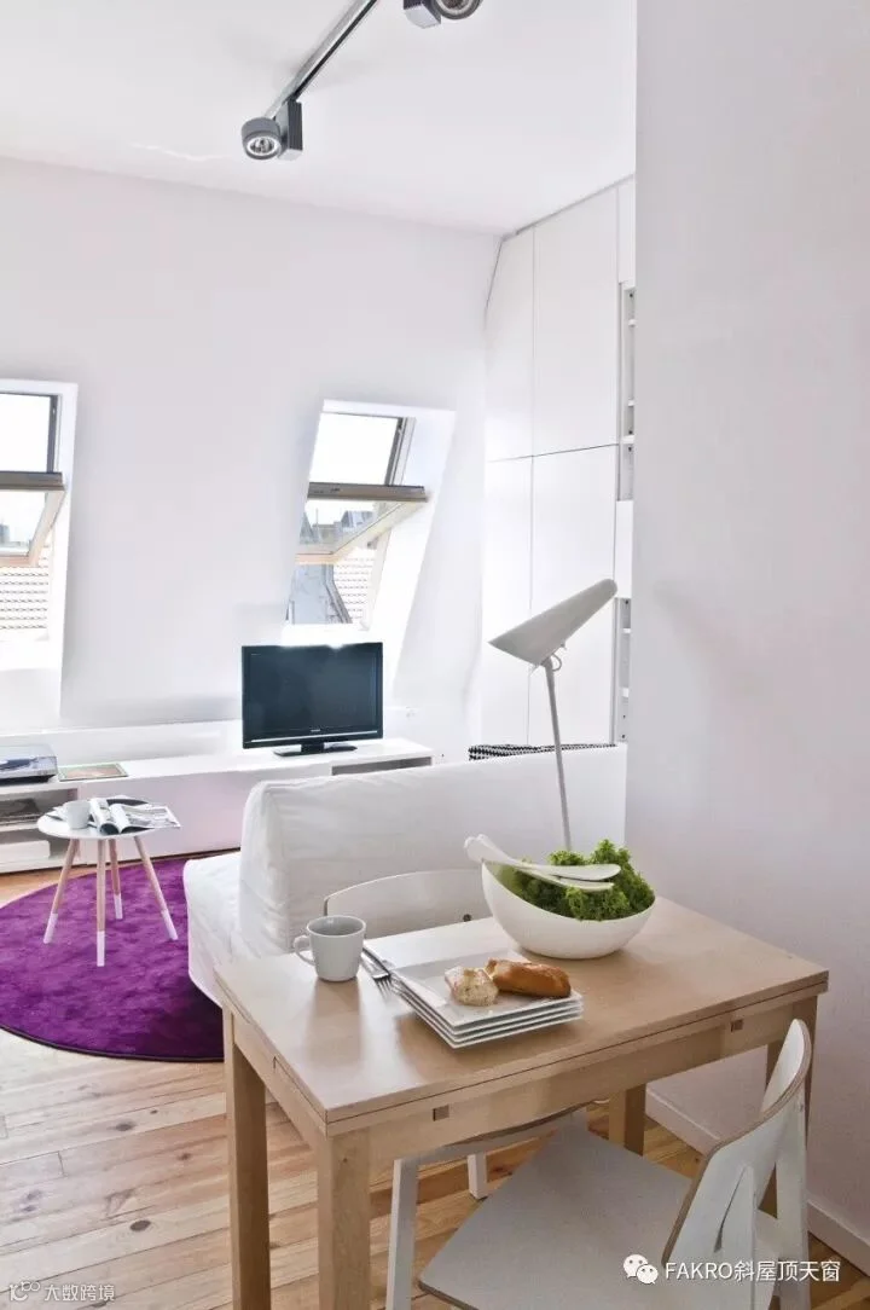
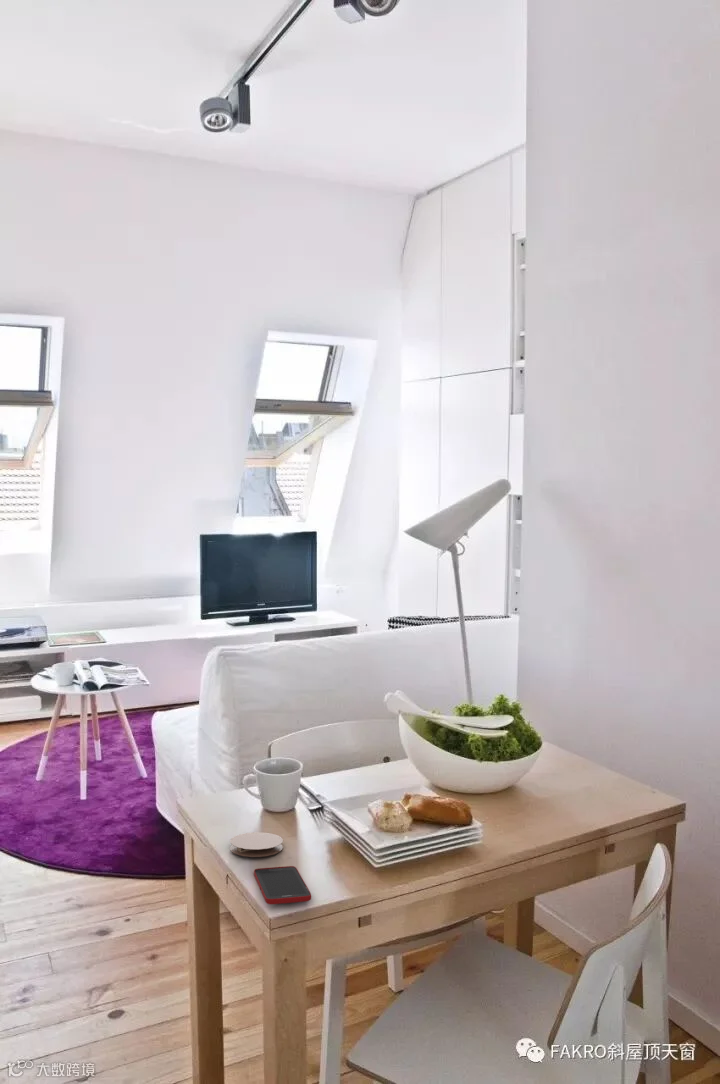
+ coaster [229,831,284,858]
+ cell phone [253,865,312,905]
